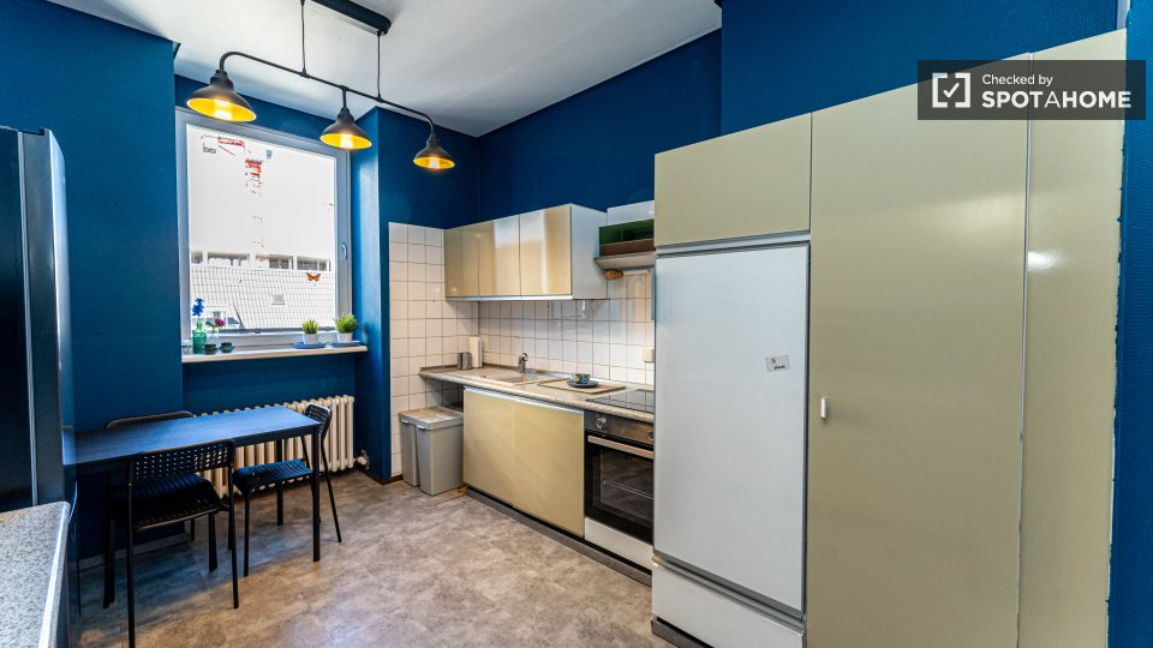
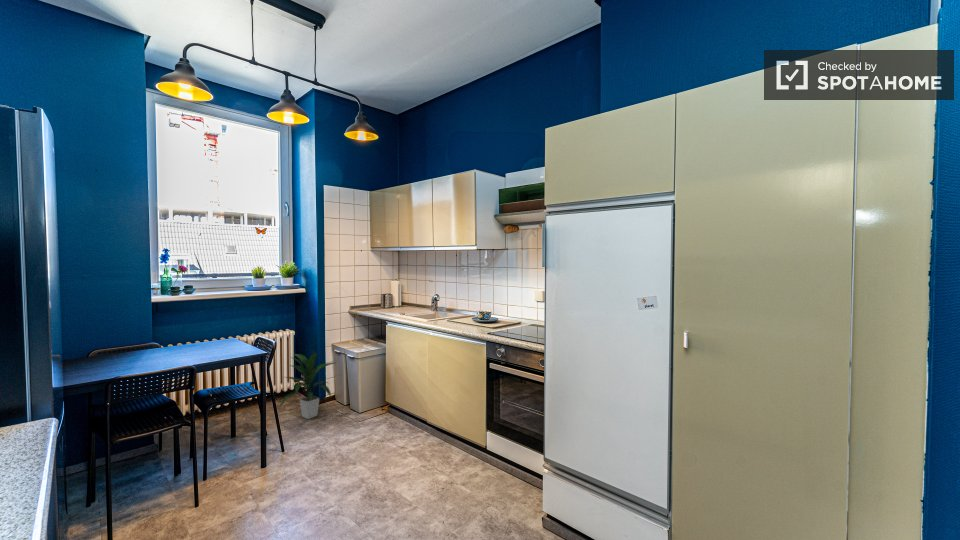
+ indoor plant [278,351,336,420]
